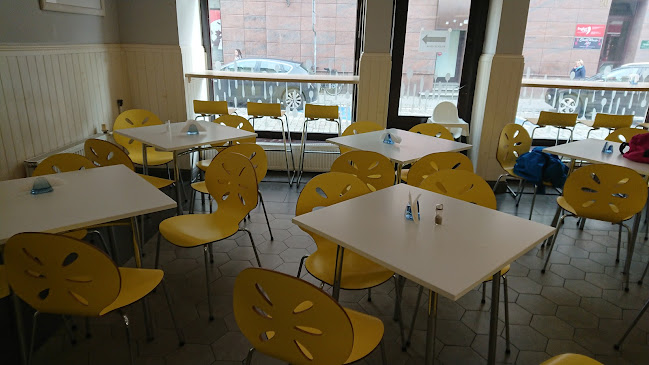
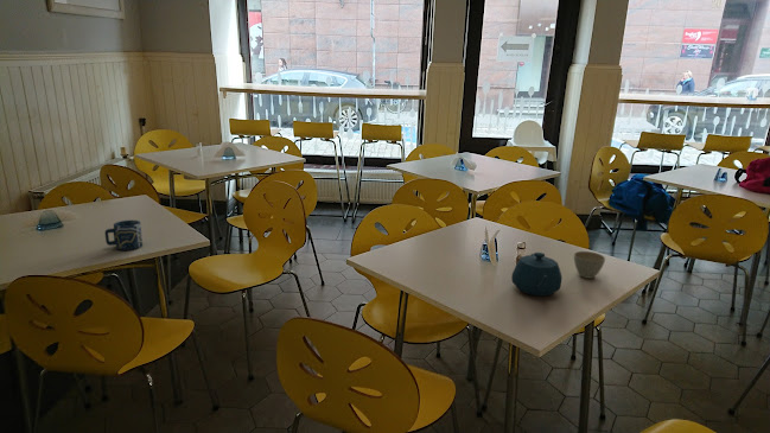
+ teapot [510,251,564,298]
+ cup [103,219,144,251]
+ flower pot [573,250,606,280]
